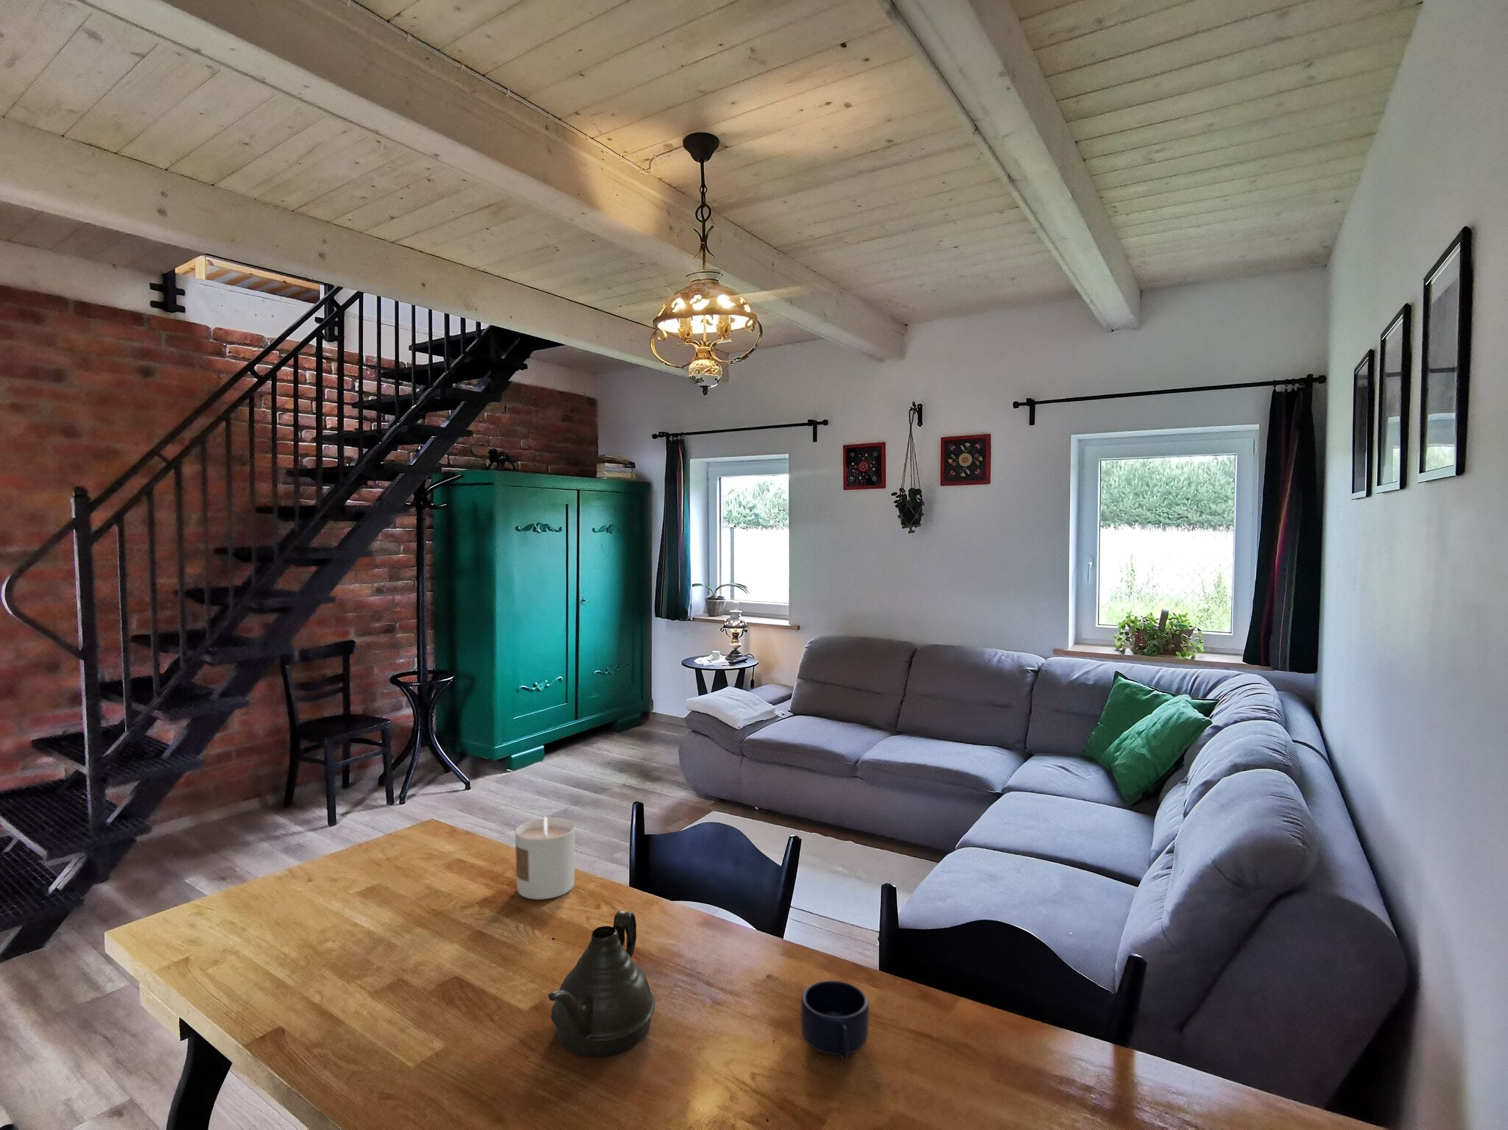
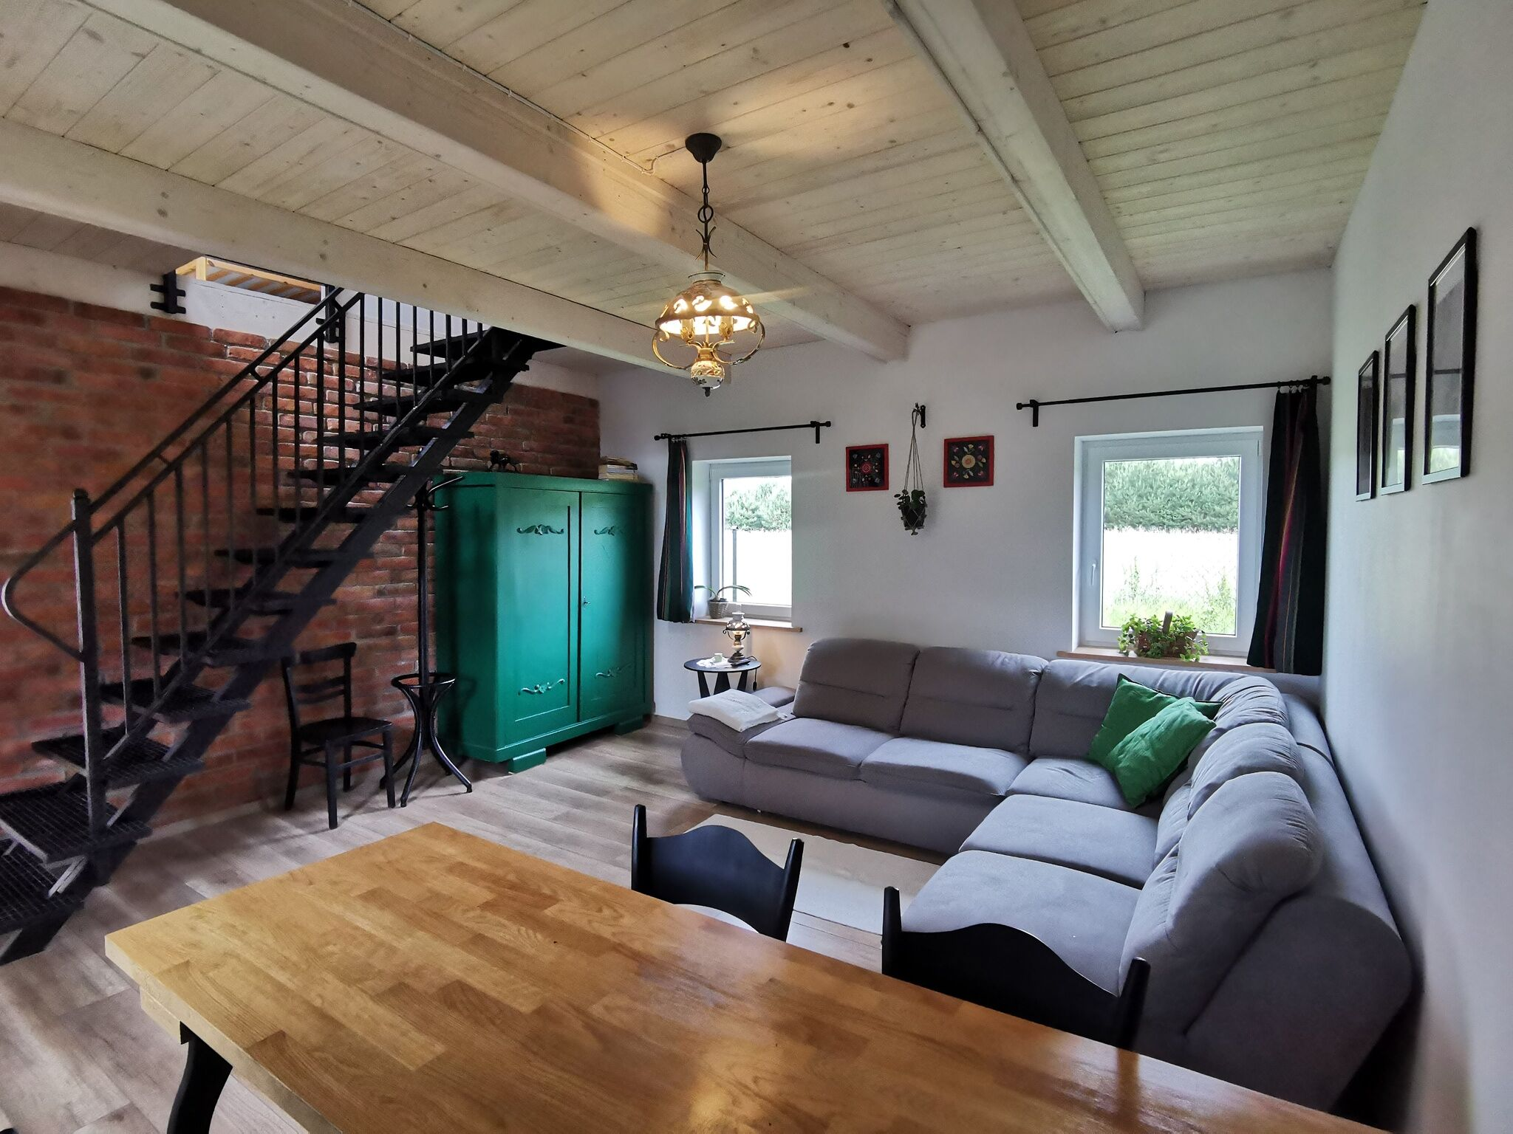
- mug [800,980,869,1062]
- candle [514,815,577,901]
- teapot [547,910,657,1058]
